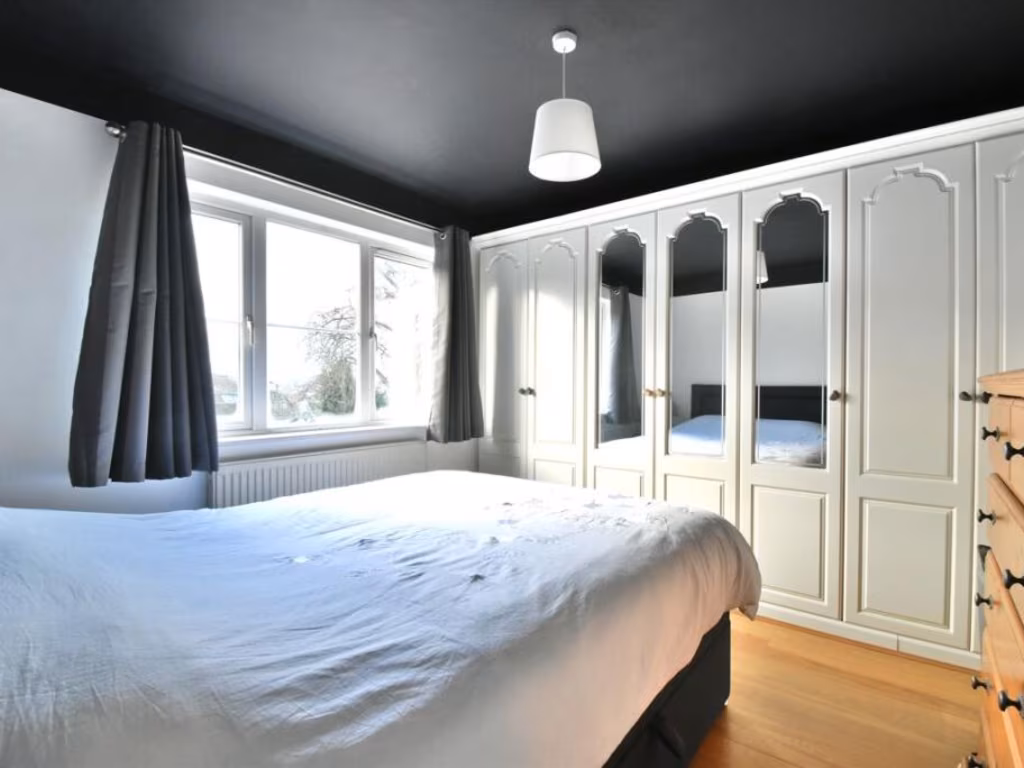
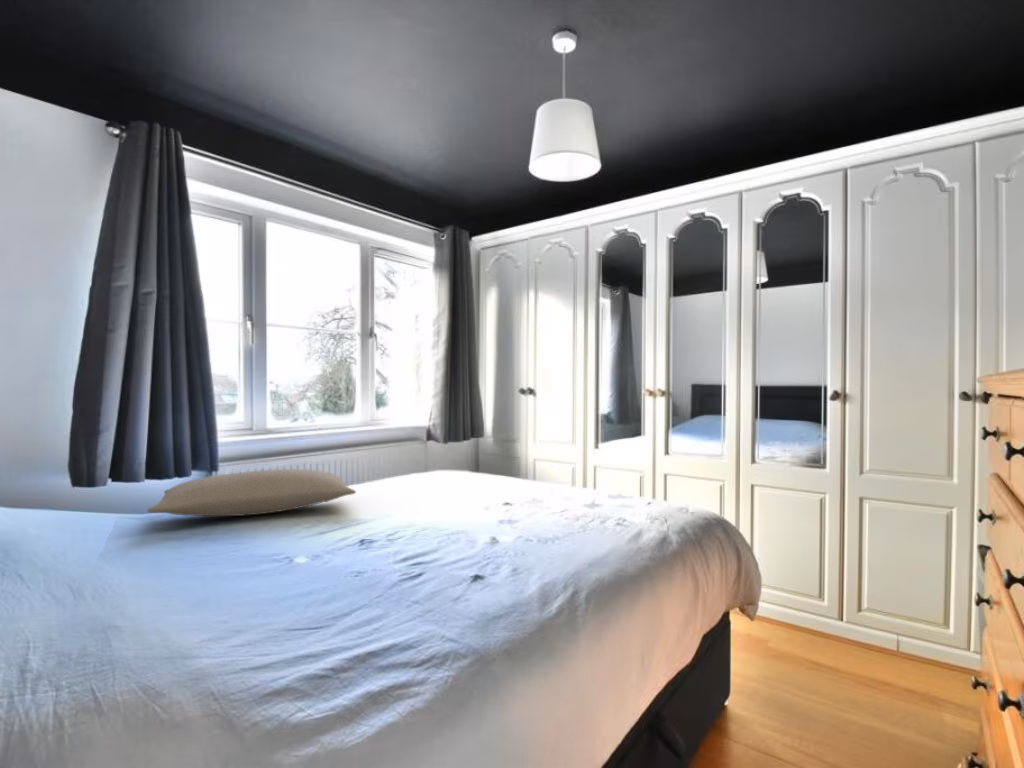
+ pillow [146,468,357,517]
